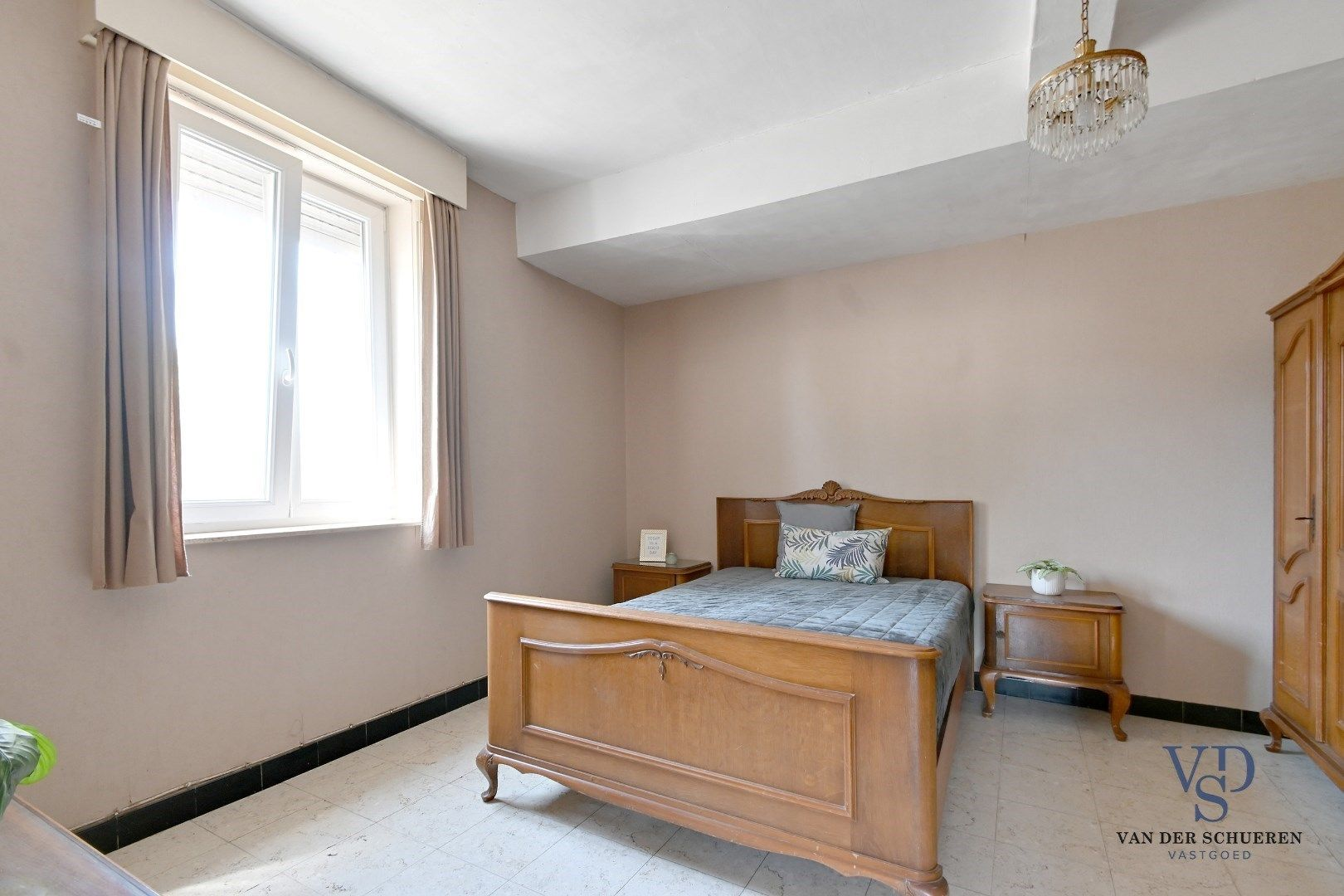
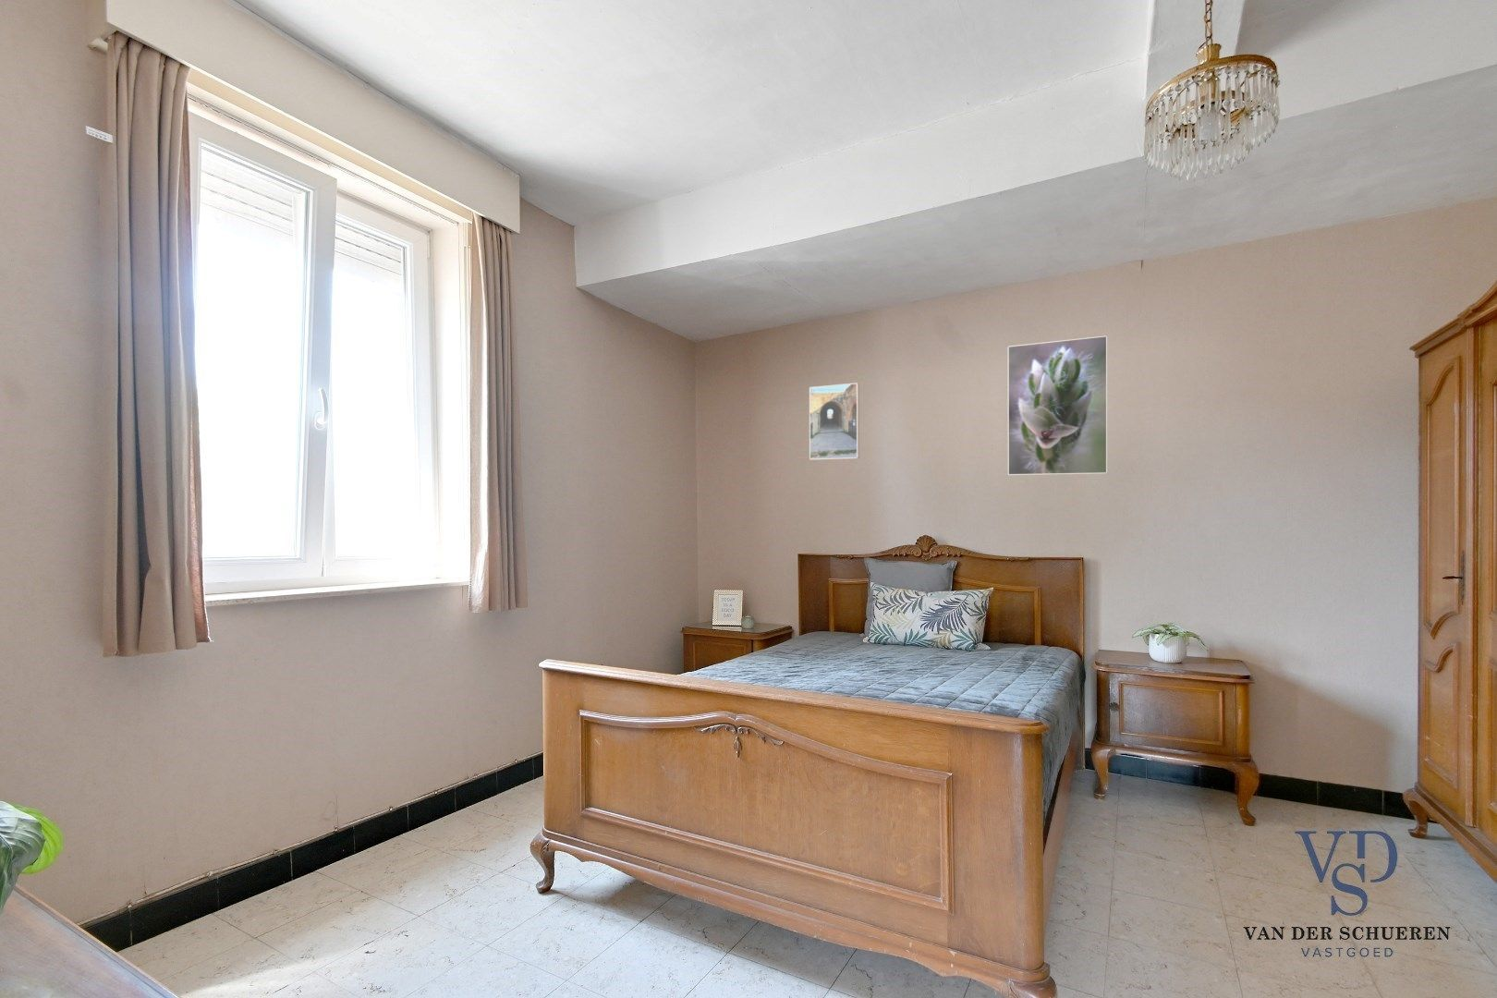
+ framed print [809,382,860,461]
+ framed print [1007,334,1108,476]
